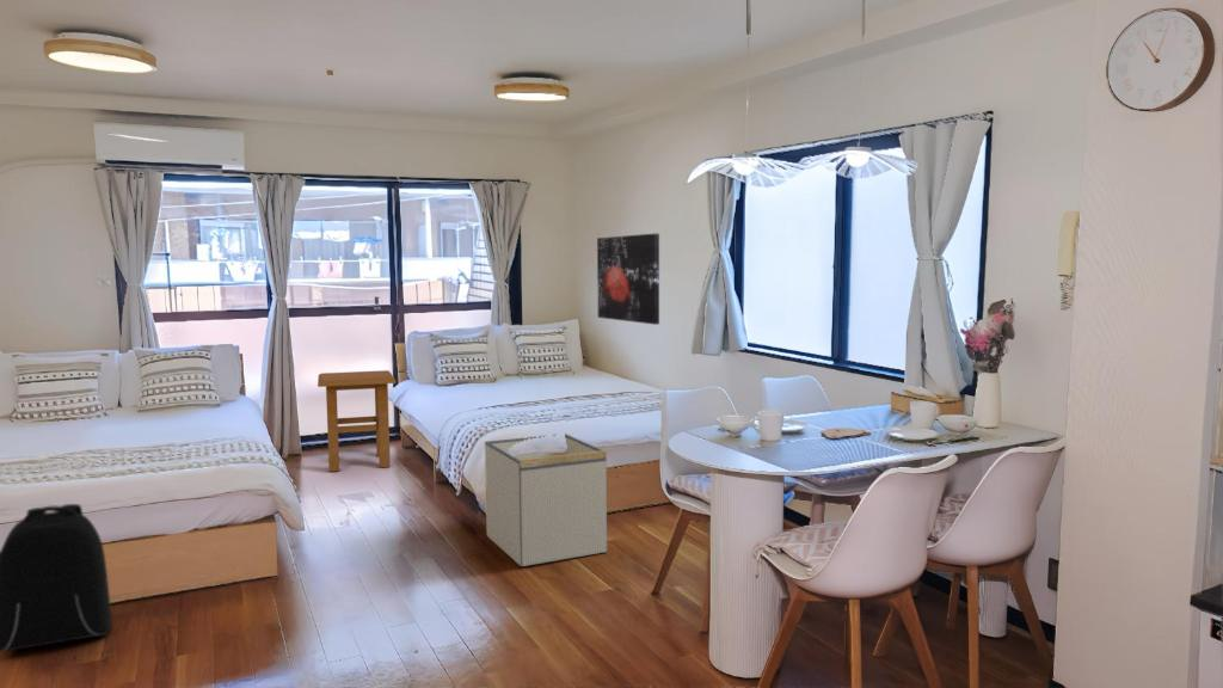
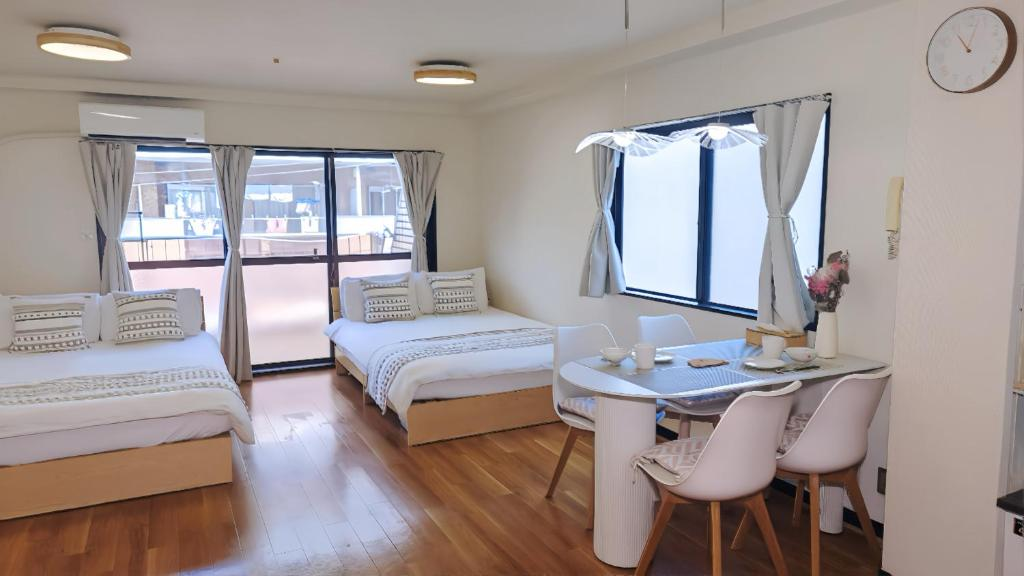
- storage bin [484,432,608,567]
- side table [316,369,397,473]
- wall art [596,233,660,326]
- backpack [0,503,113,653]
